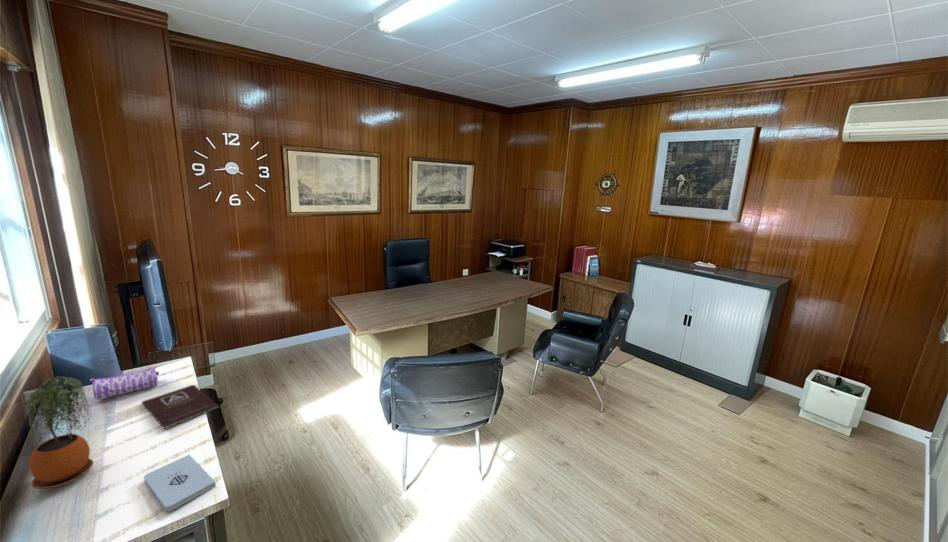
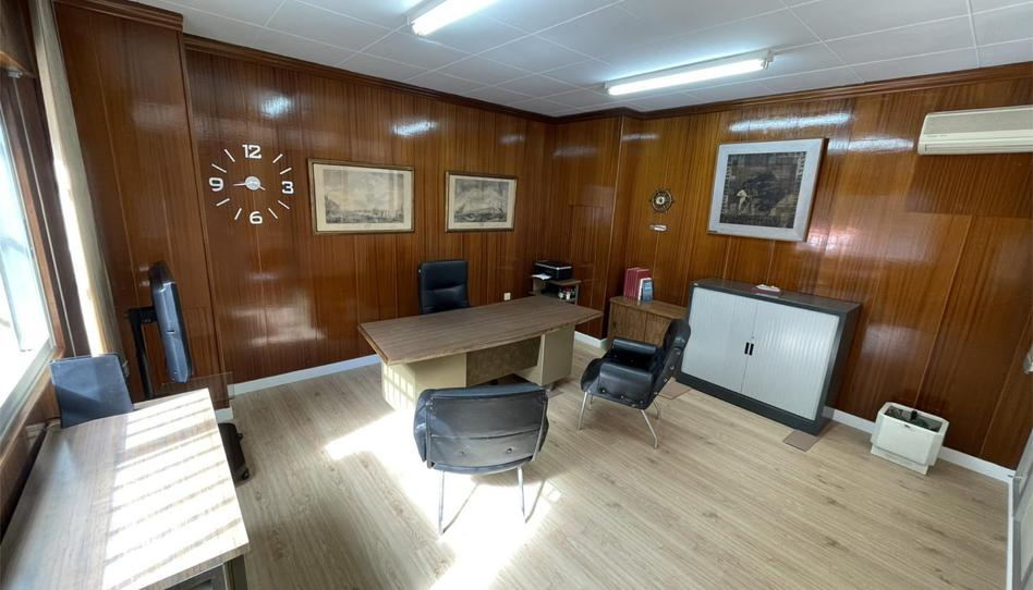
- notepad [143,454,217,512]
- pencil case [89,365,160,401]
- potted plant [26,376,94,490]
- book [141,384,220,430]
